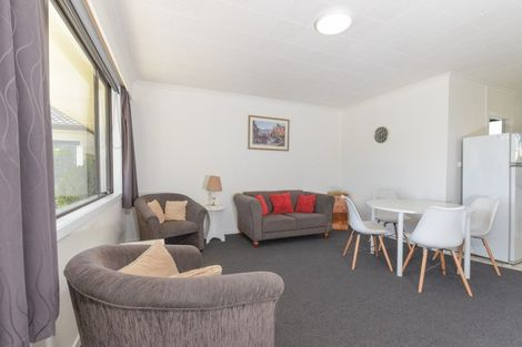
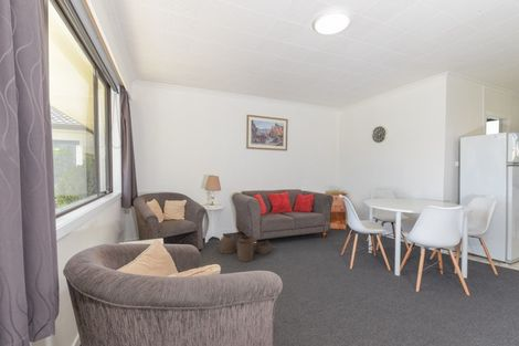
+ woven basket [218,232,272,262]
